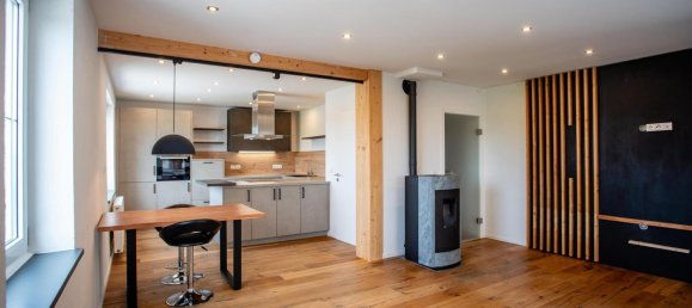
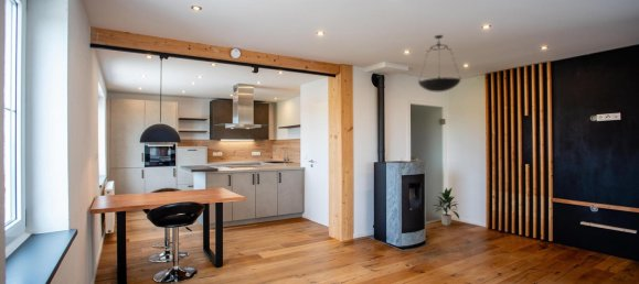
+ indoor plant [433,186,460,227]
+ pendant lamp [417,34,462,92]
